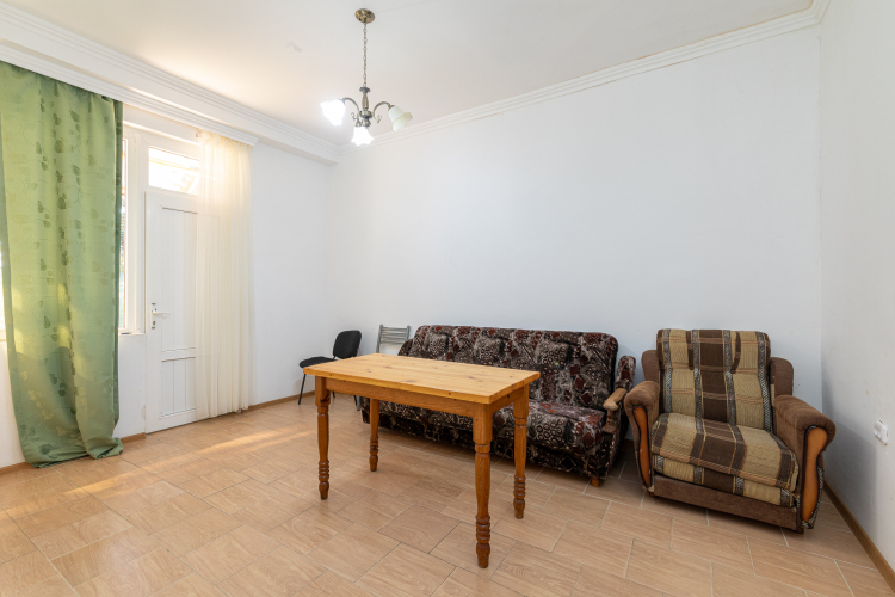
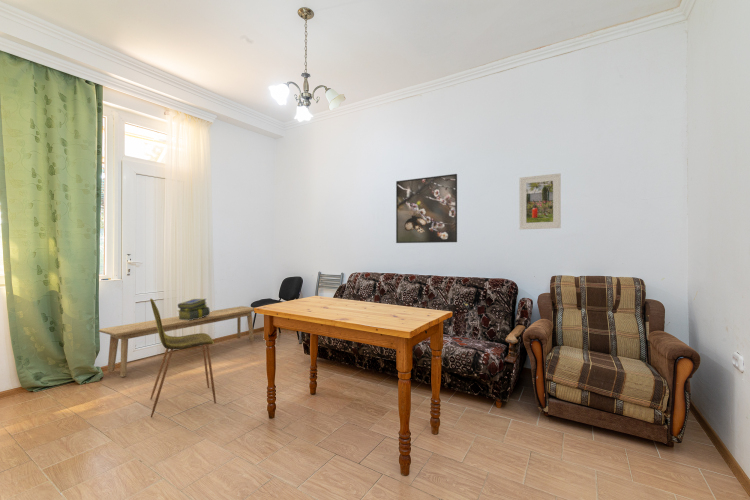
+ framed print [395,173,458,244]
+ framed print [518,172,562,230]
+ stack of books [176,298,211,321]
+ chair [149,298,217,418]
+ bench [98,305,255,378]
